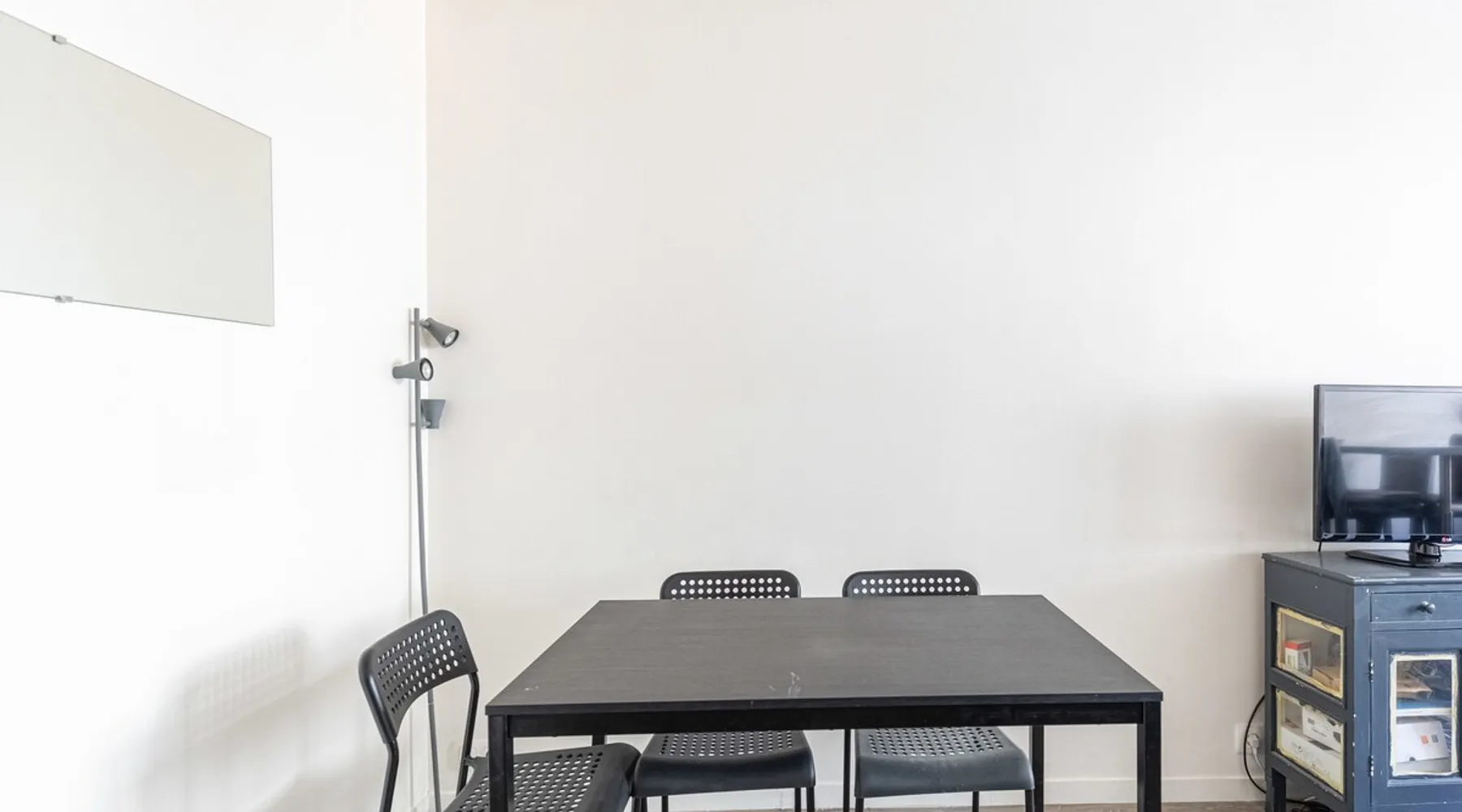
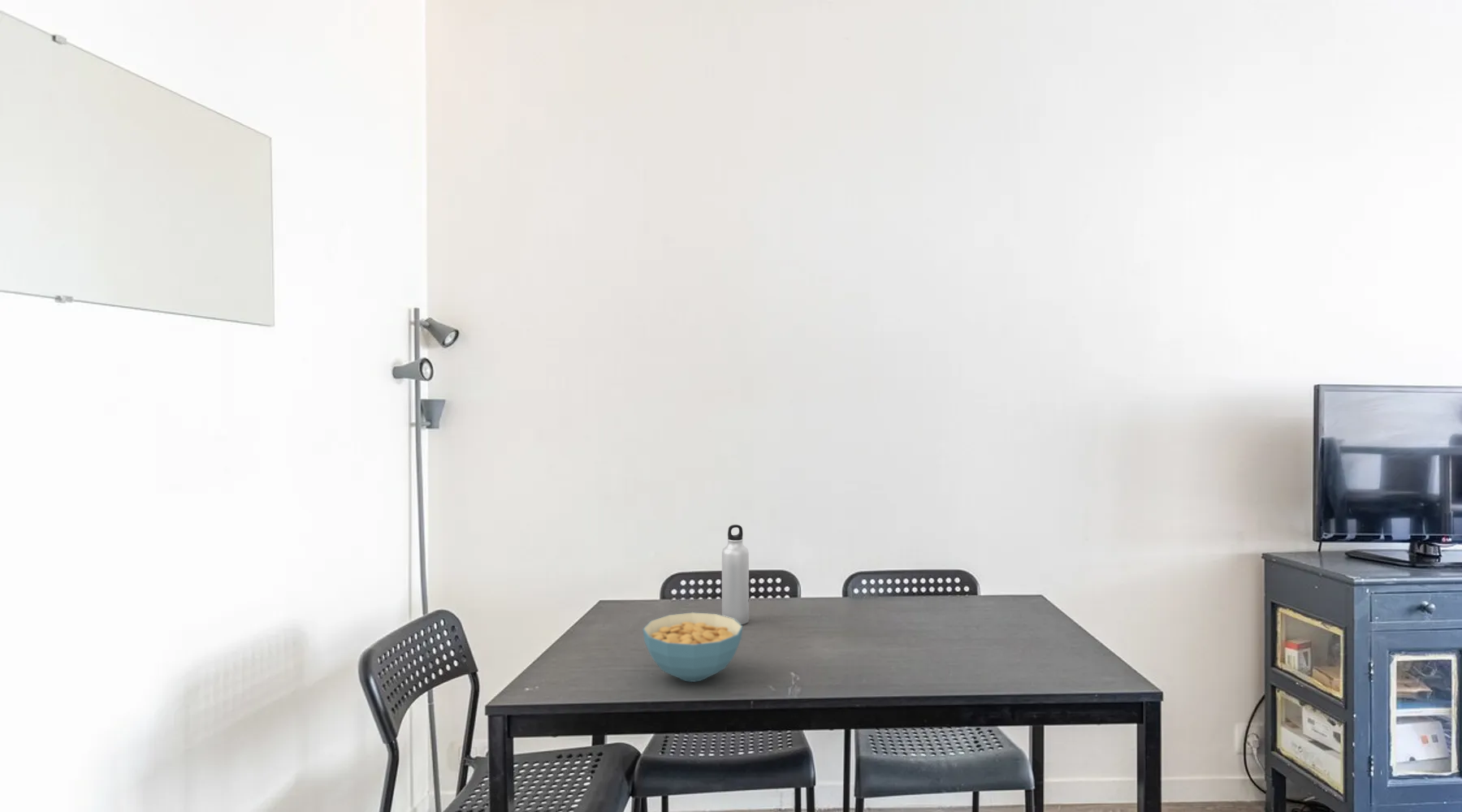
+ water bottle [721,524,750,625]
+ cereal bowl [642,611,744,683]
